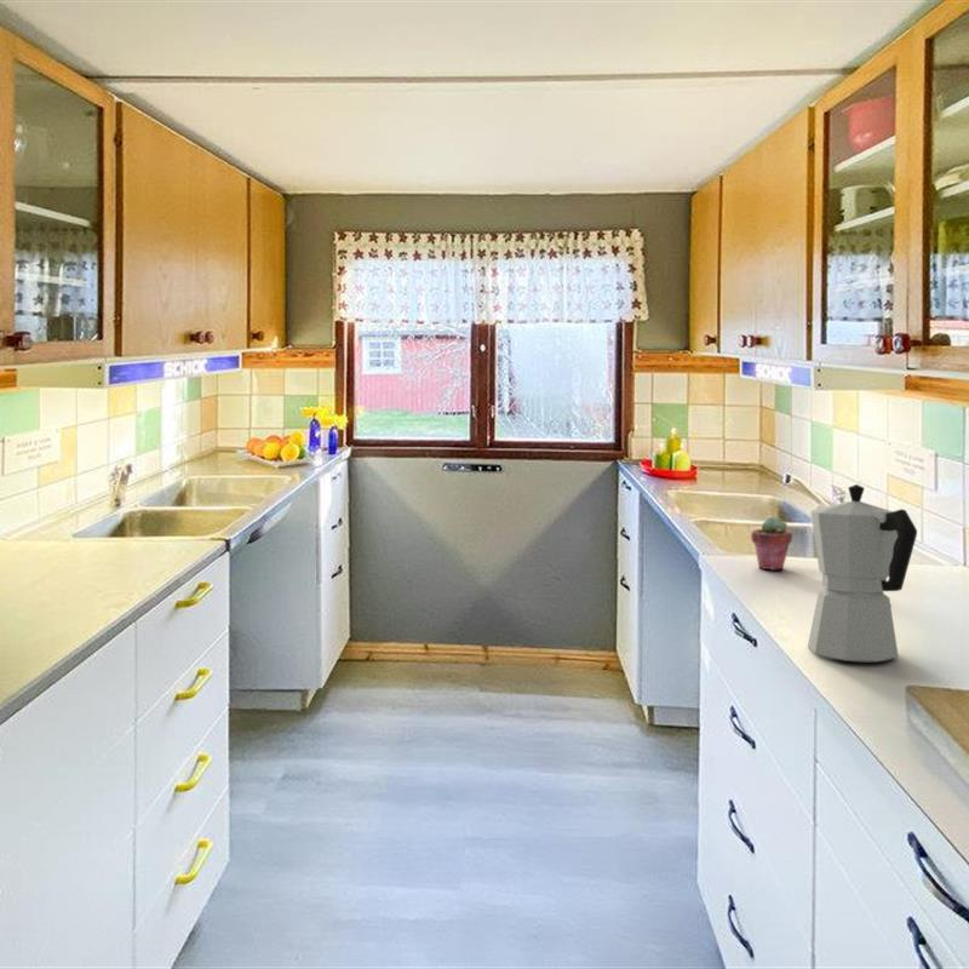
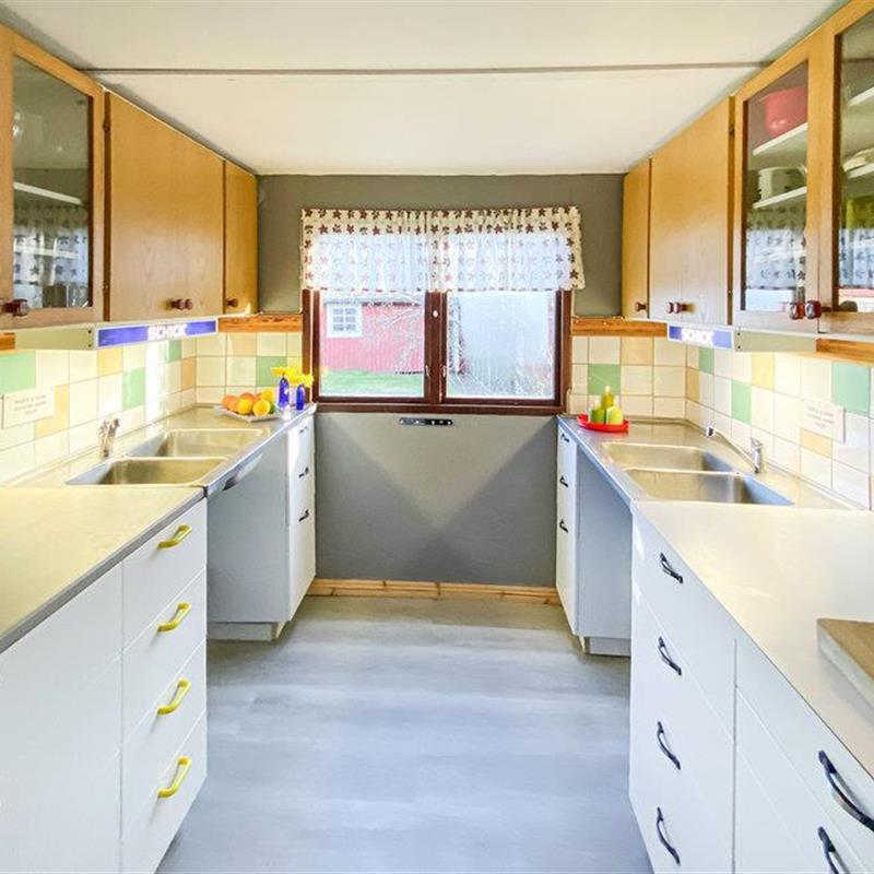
- moka pot [807,483,918,664]
- potted succulent [750,515,793,570]
